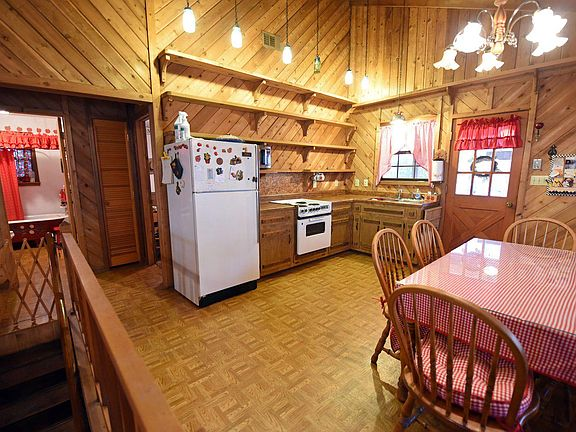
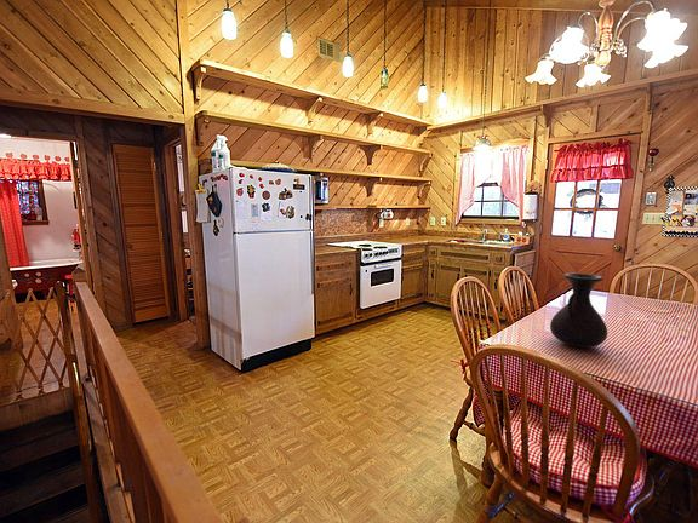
+ vase [549,271,608,349]
